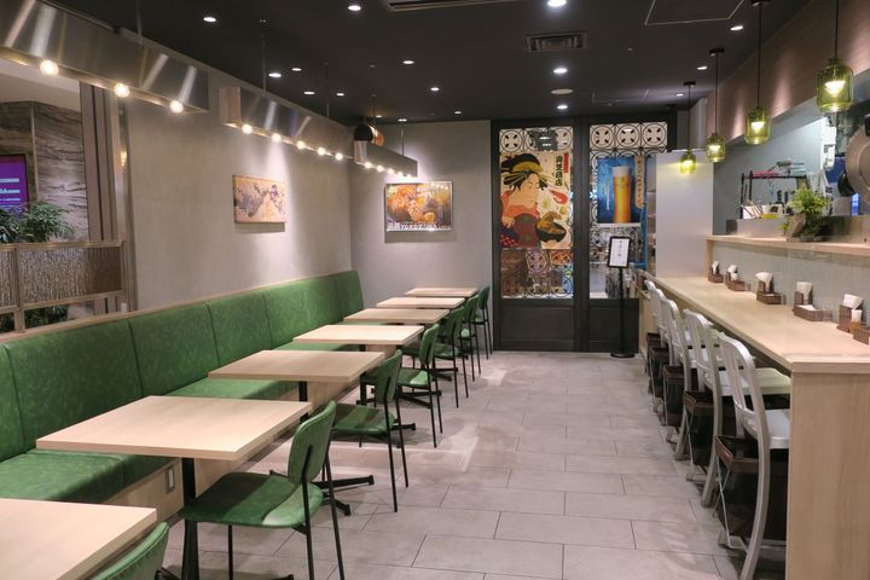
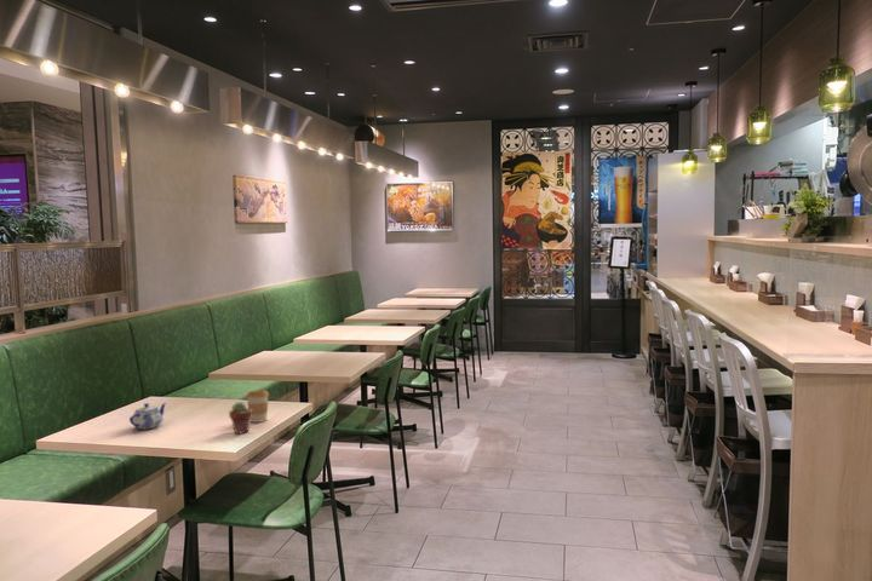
+ teapot [128,402,167,430]
+ coffee cup [245,389,270,424]
+ potted succulent [228,401,252,435]
